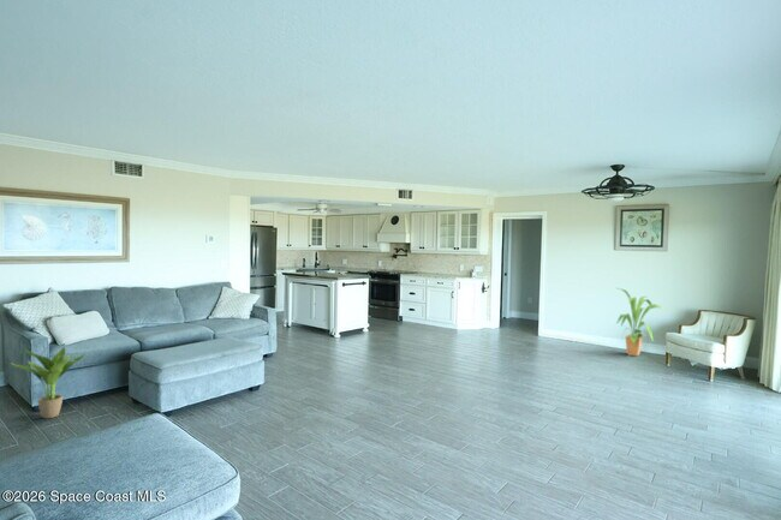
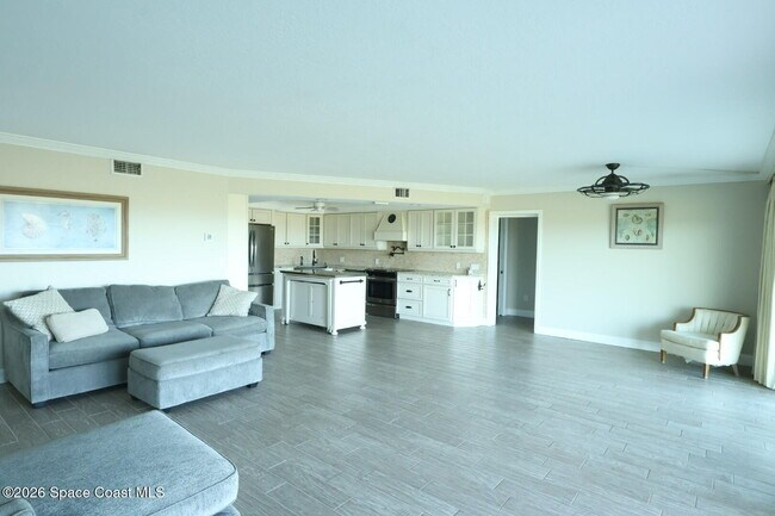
- house plant [616,287,669,357]
- potted plant [10,346,85,419]
